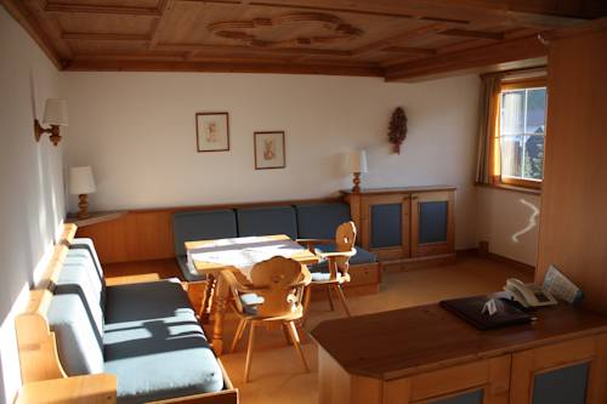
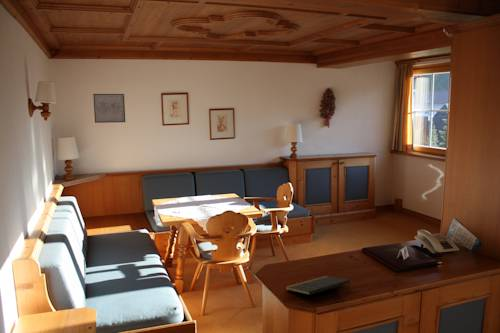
+ notepad [284,275,351,296]
+ wall art [92,93,126,124]
